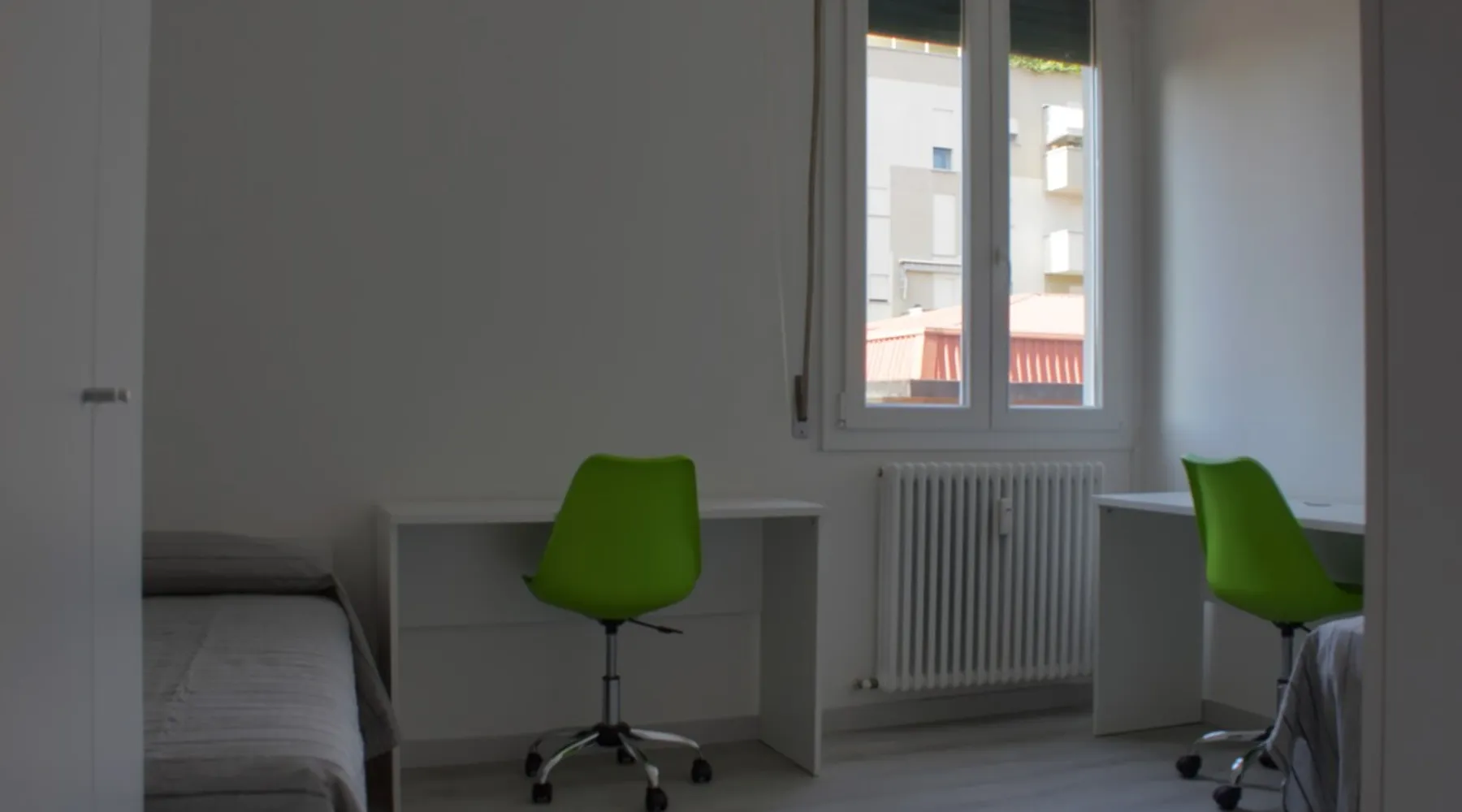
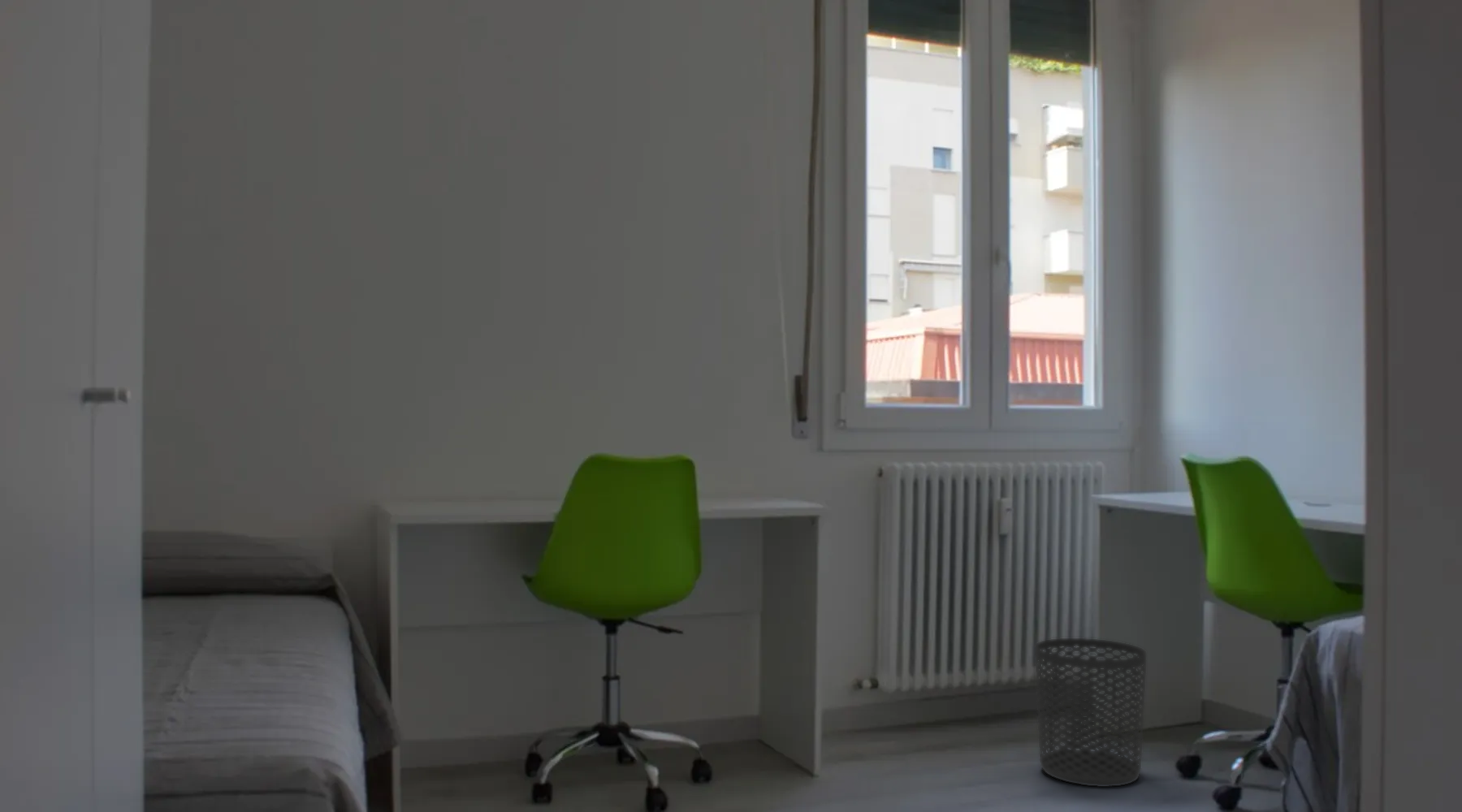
+ waste bin [1034,637,1147,788]
